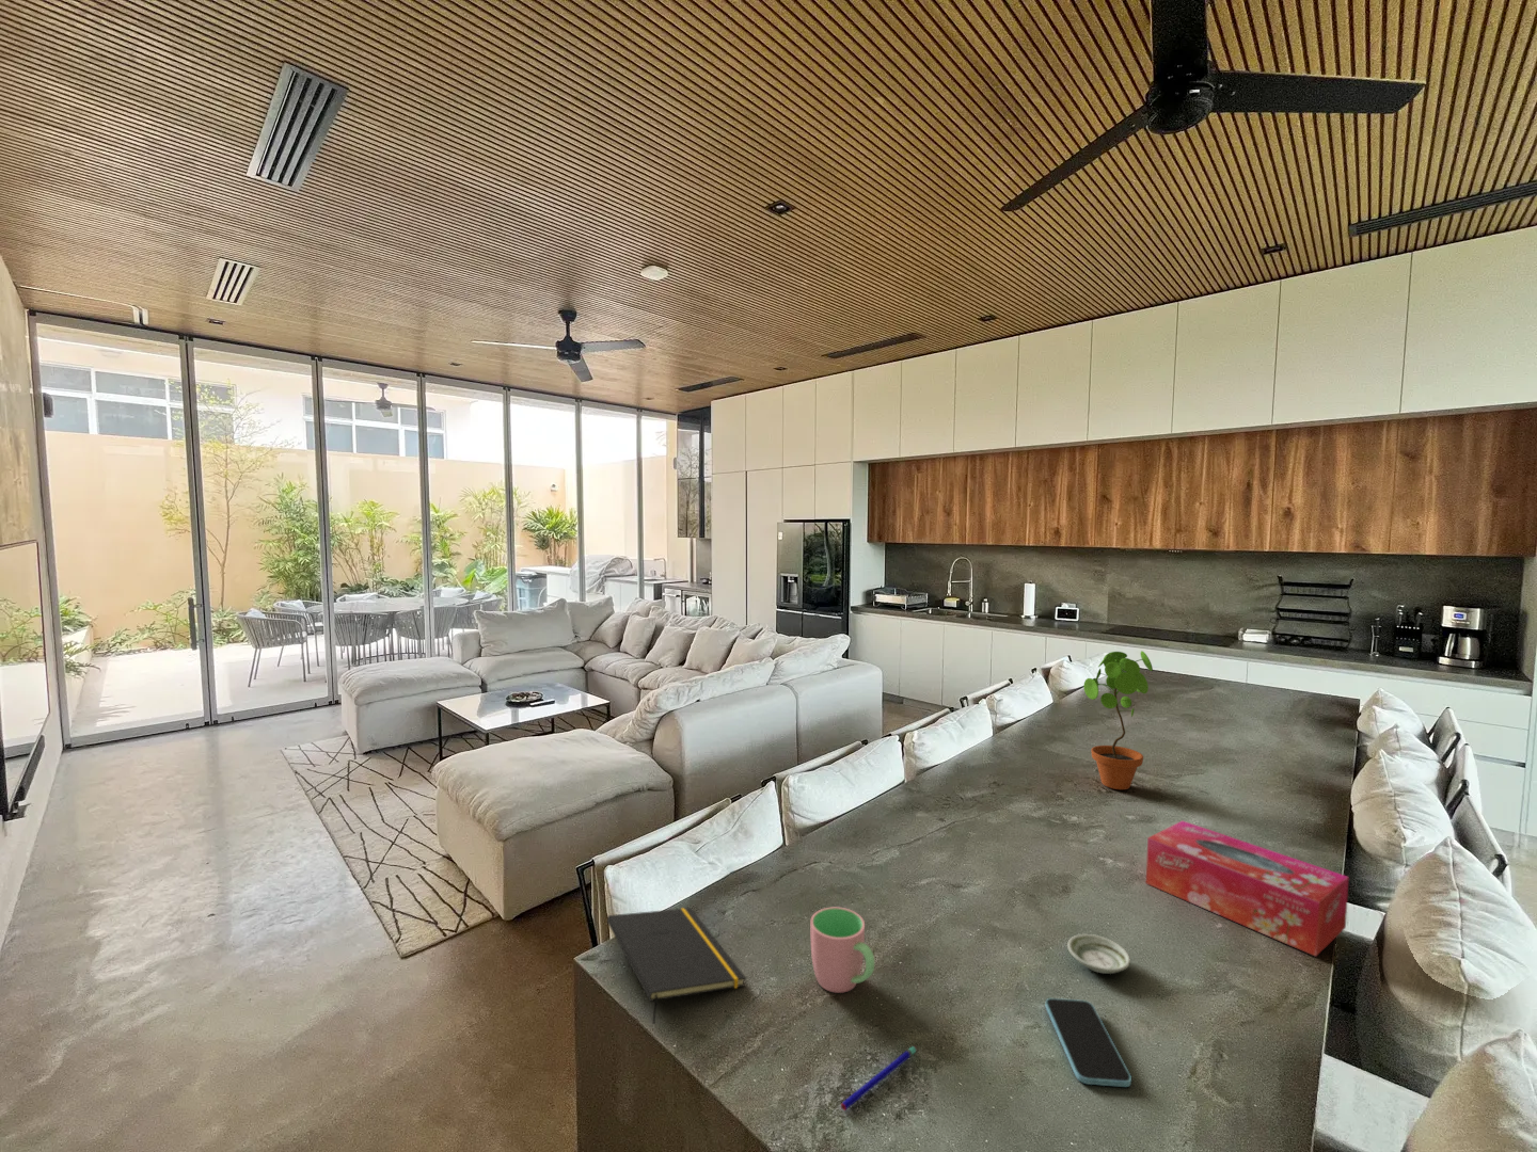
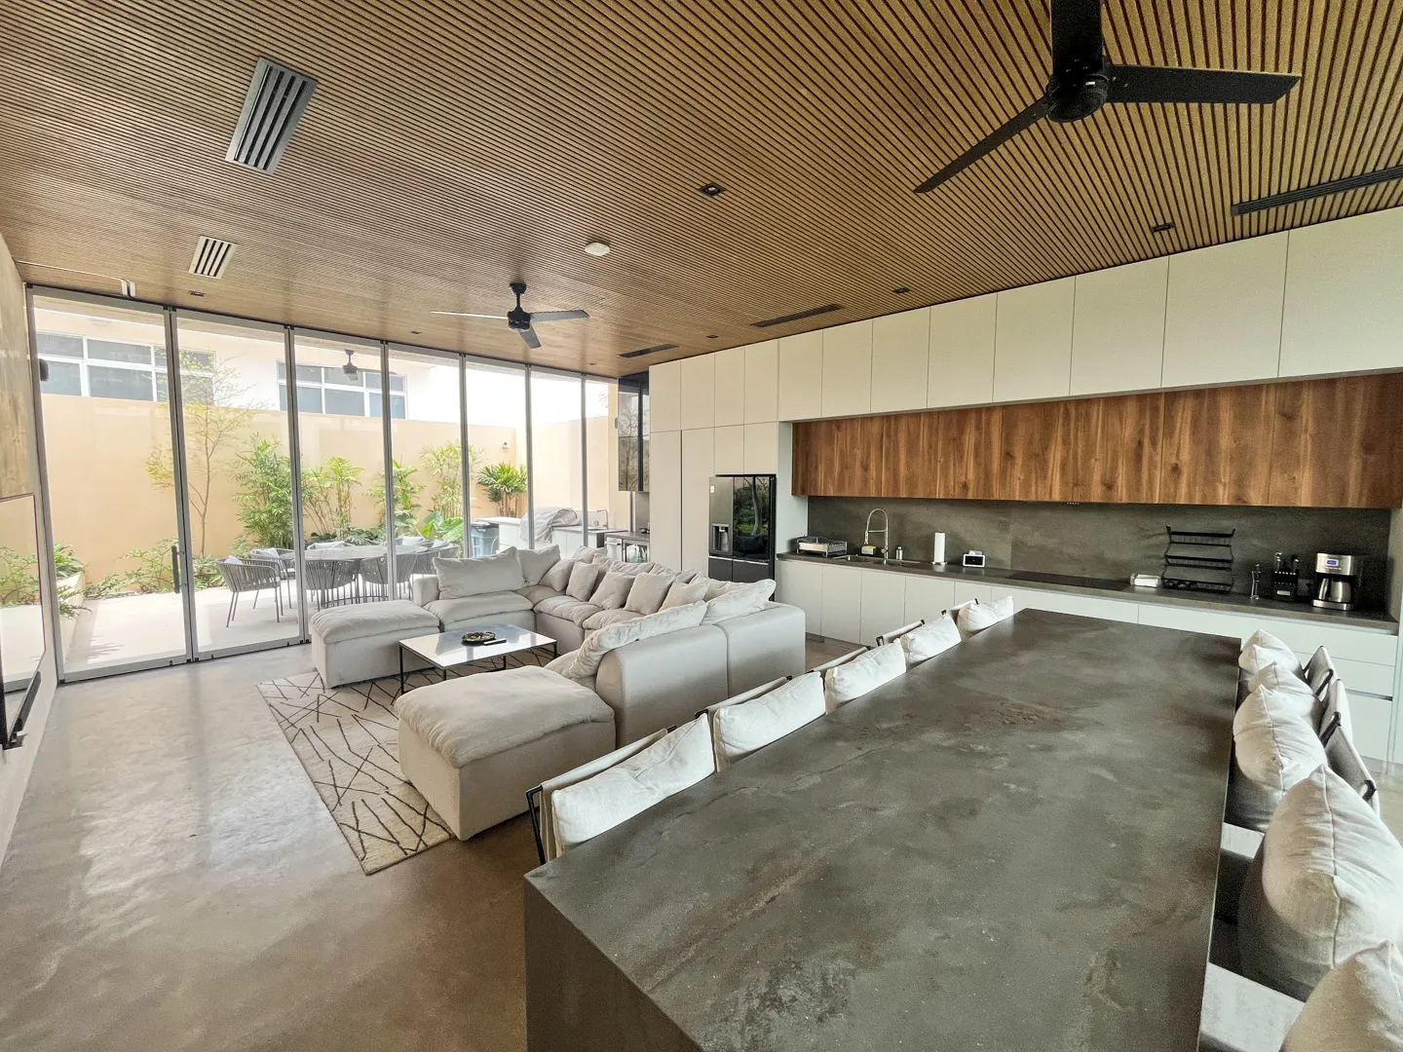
- notepad [606,906,747,1025]
- potted plant [1082,650,1153,790]
- cup [810,906,875,995]
- tissue box [1145,819,1351,958]
- pen [840,1044,917,1112]
- saucer [1066,933,1132,975]
- smartphone [1044,997,1133,1088]
